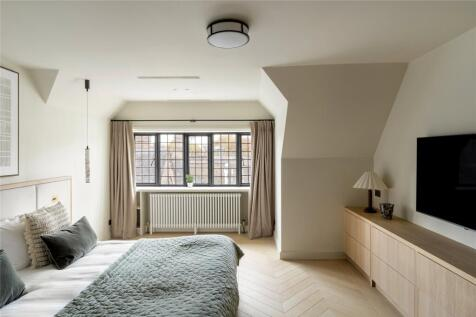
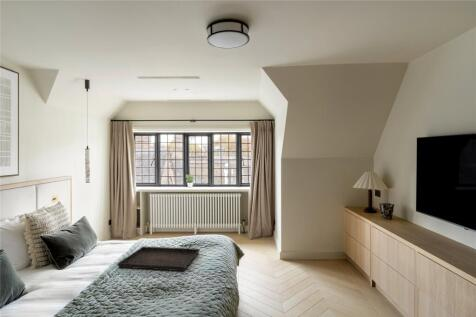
+ serving tray [116,245,201,272]
